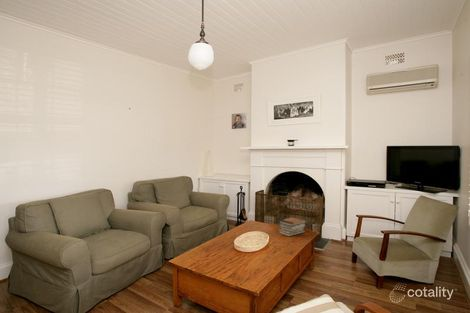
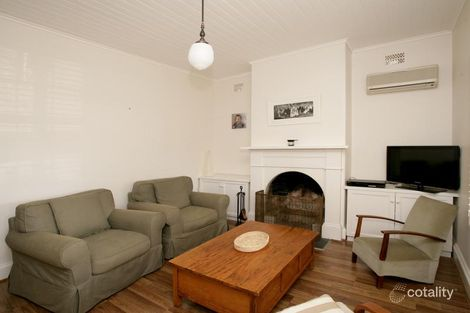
- book stack [277,216,307,237]
